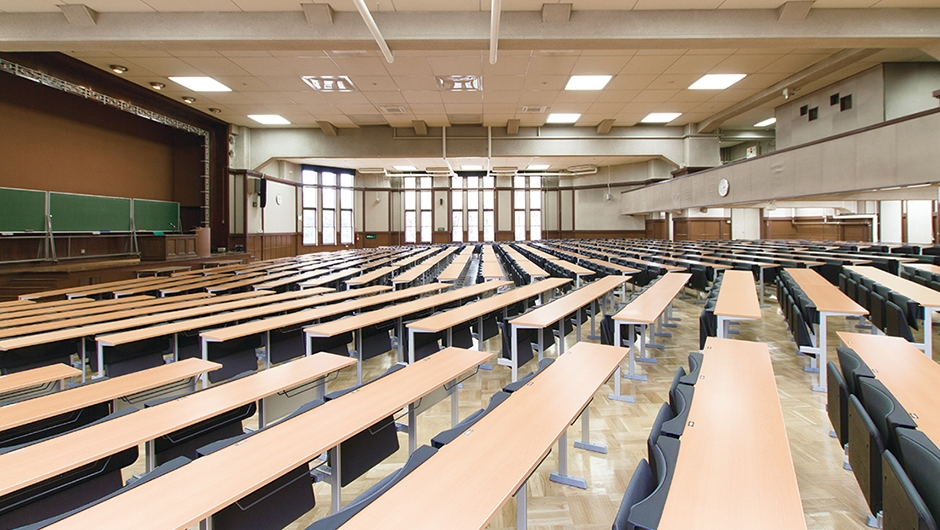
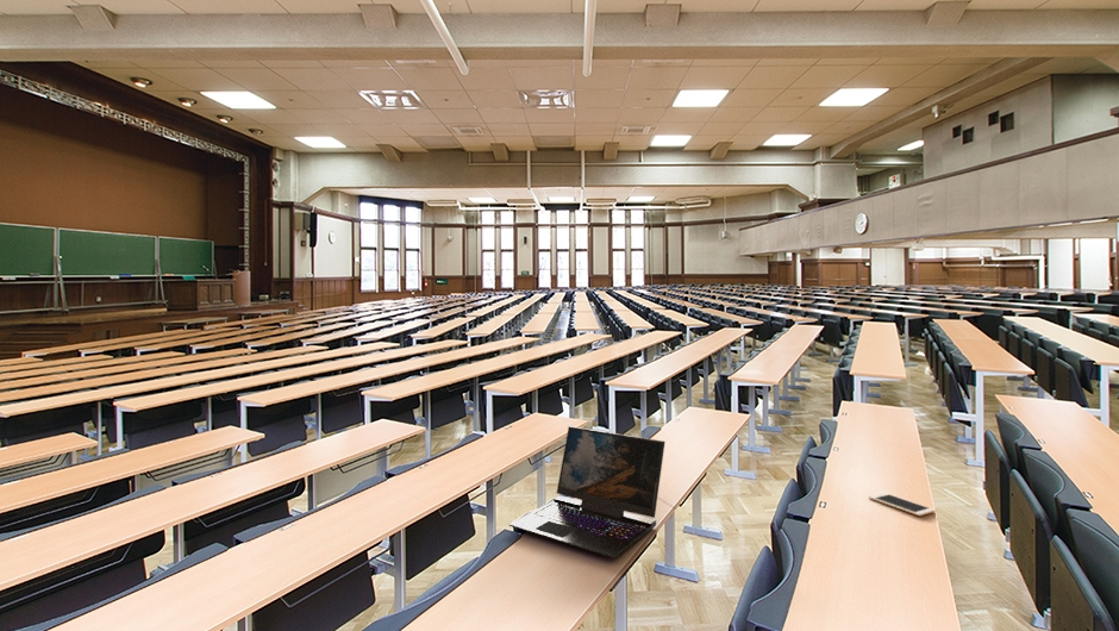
+ laptop [508,425,667,560]
+ cell phone [867,492,936,517]
